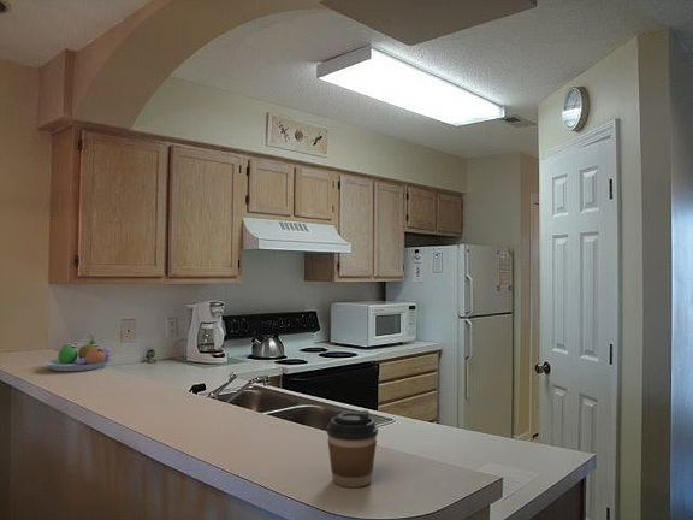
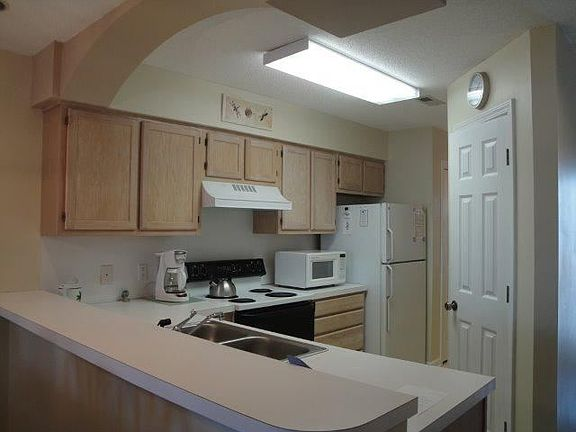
- fruit bowl [43,339,113,372]
- coffee cup [325,409,379,489]
